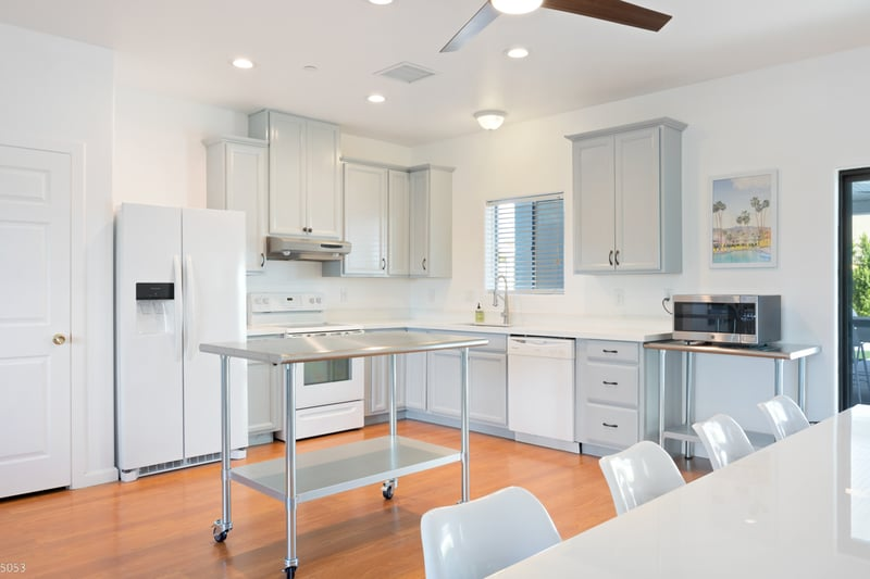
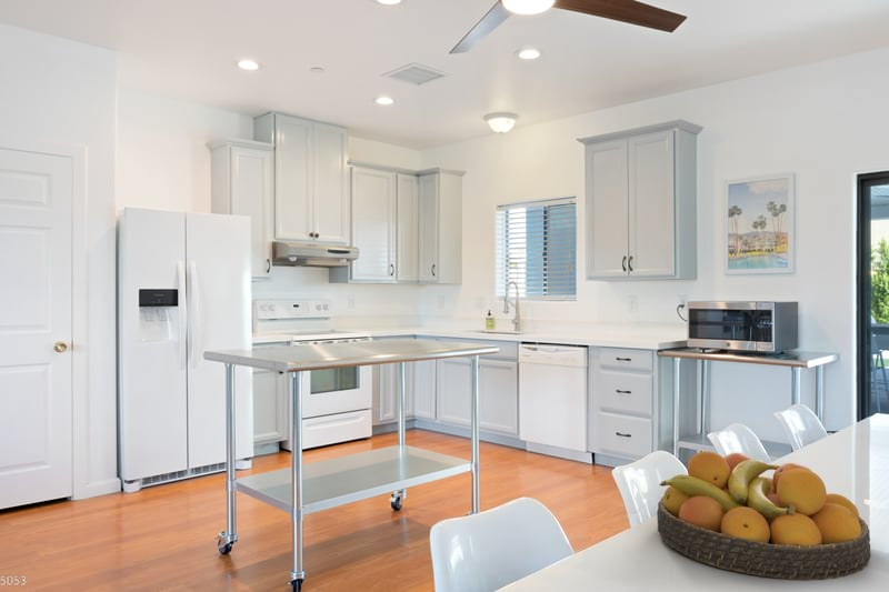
+ fruit bowl [656,451,871,581]
